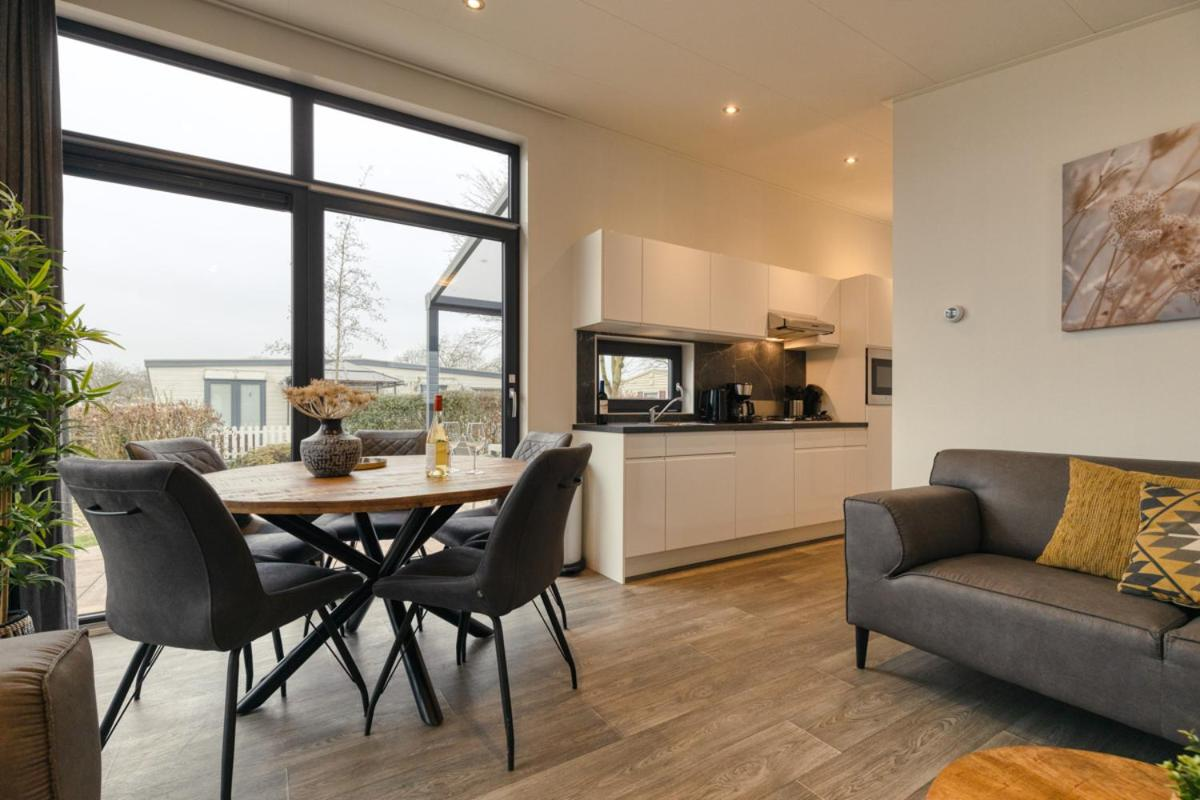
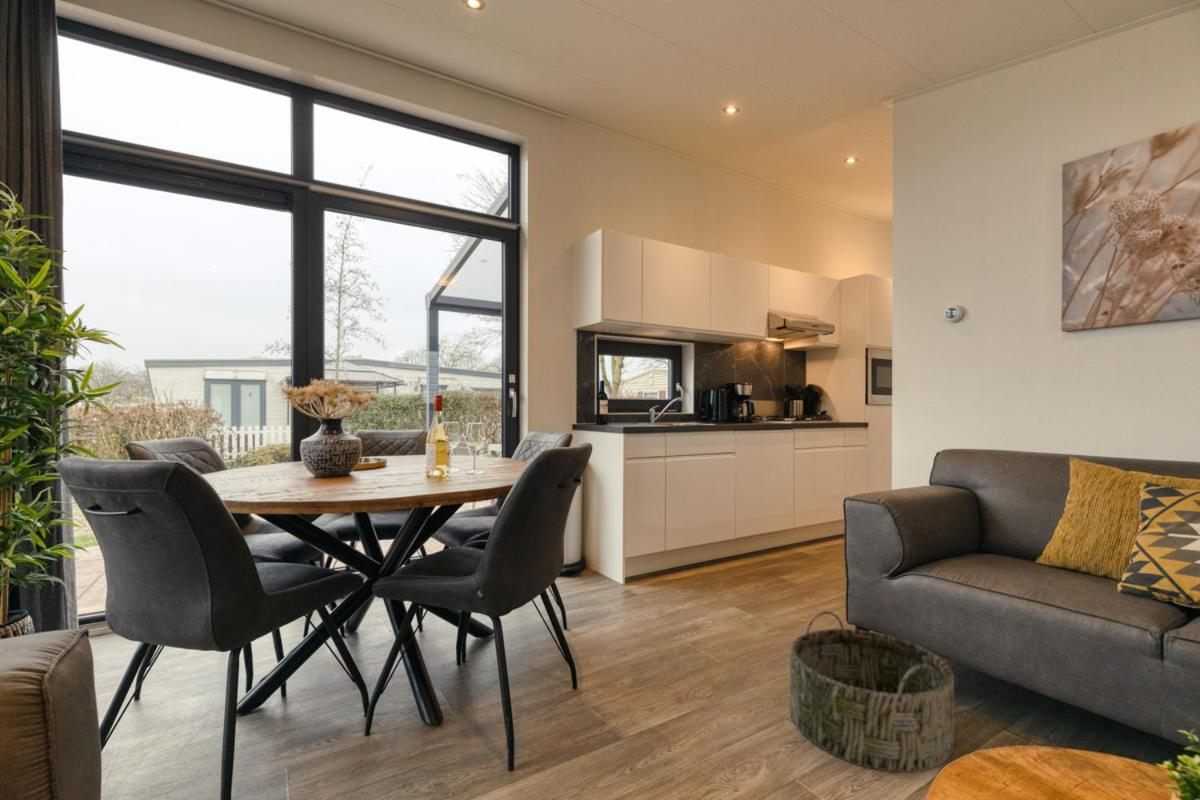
+ basket [789,610,955,773]
